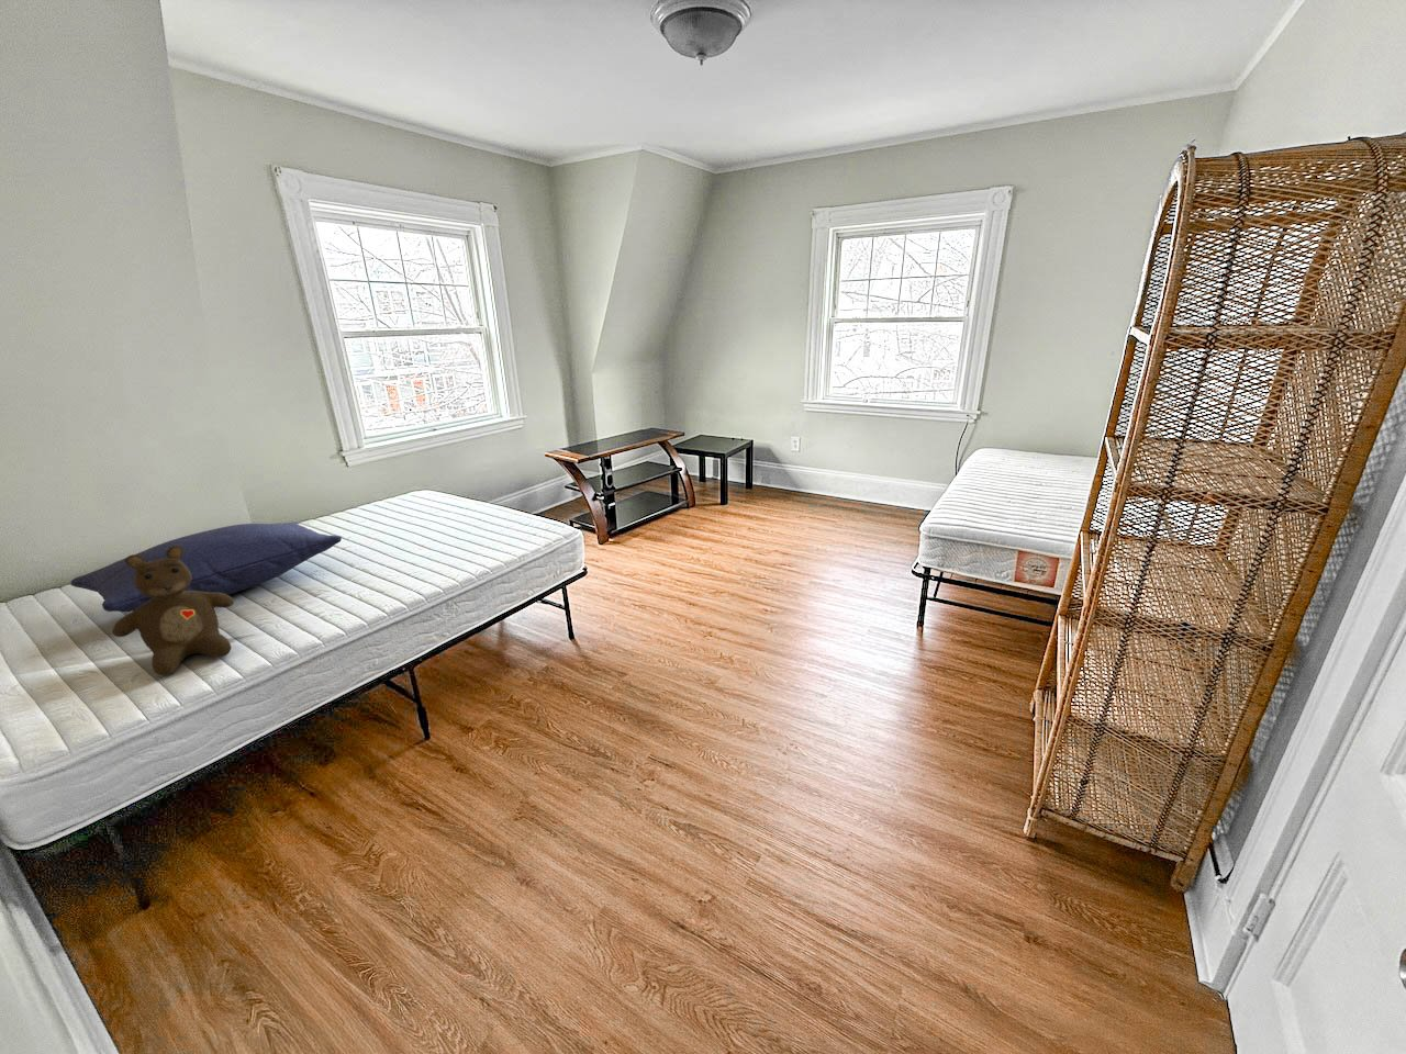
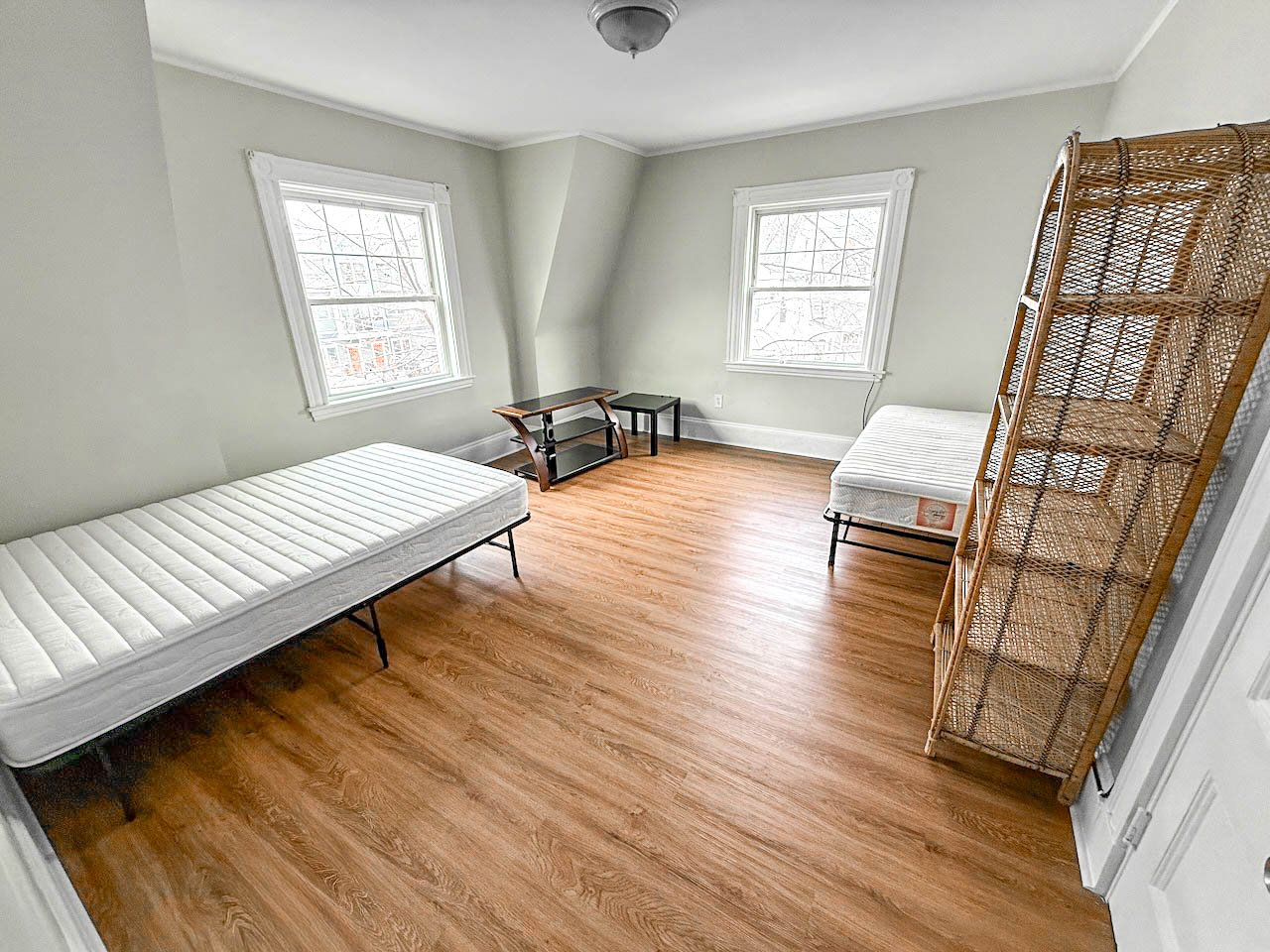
- teddy bear [112,546,235,676]
- pillow [70,521,343,612]
